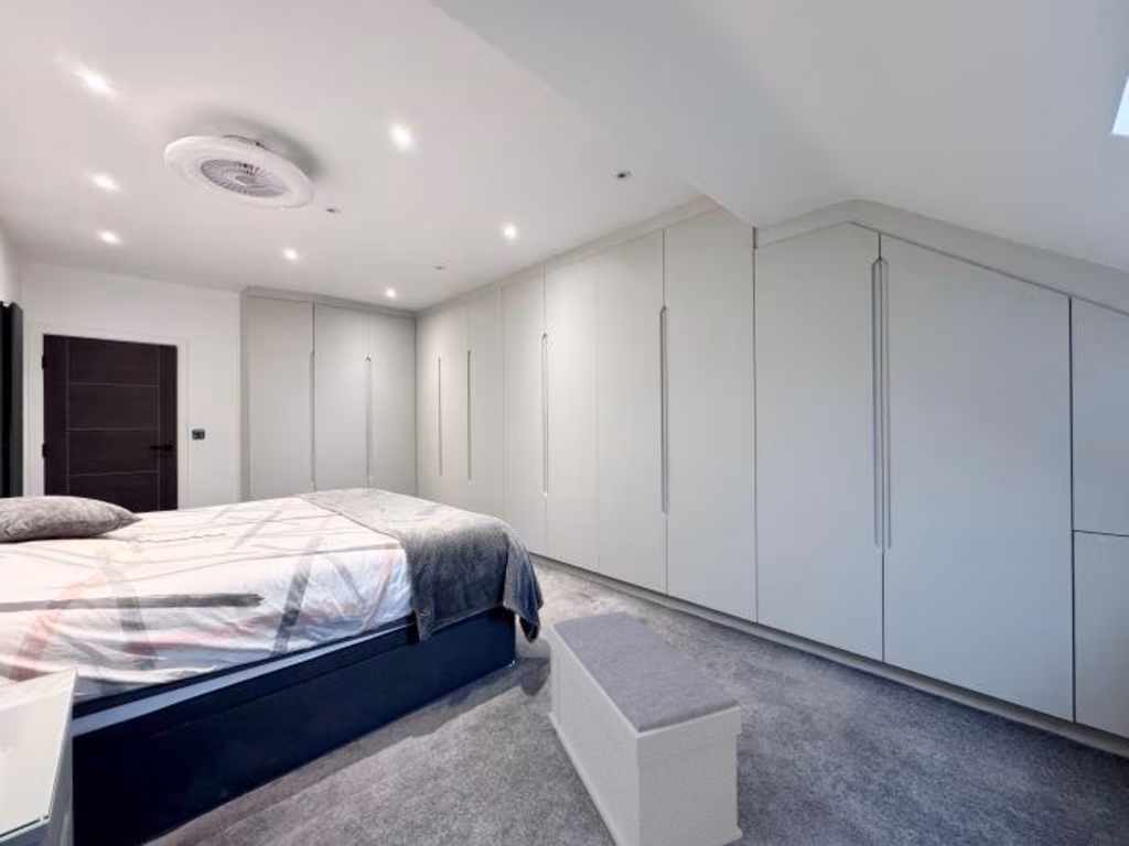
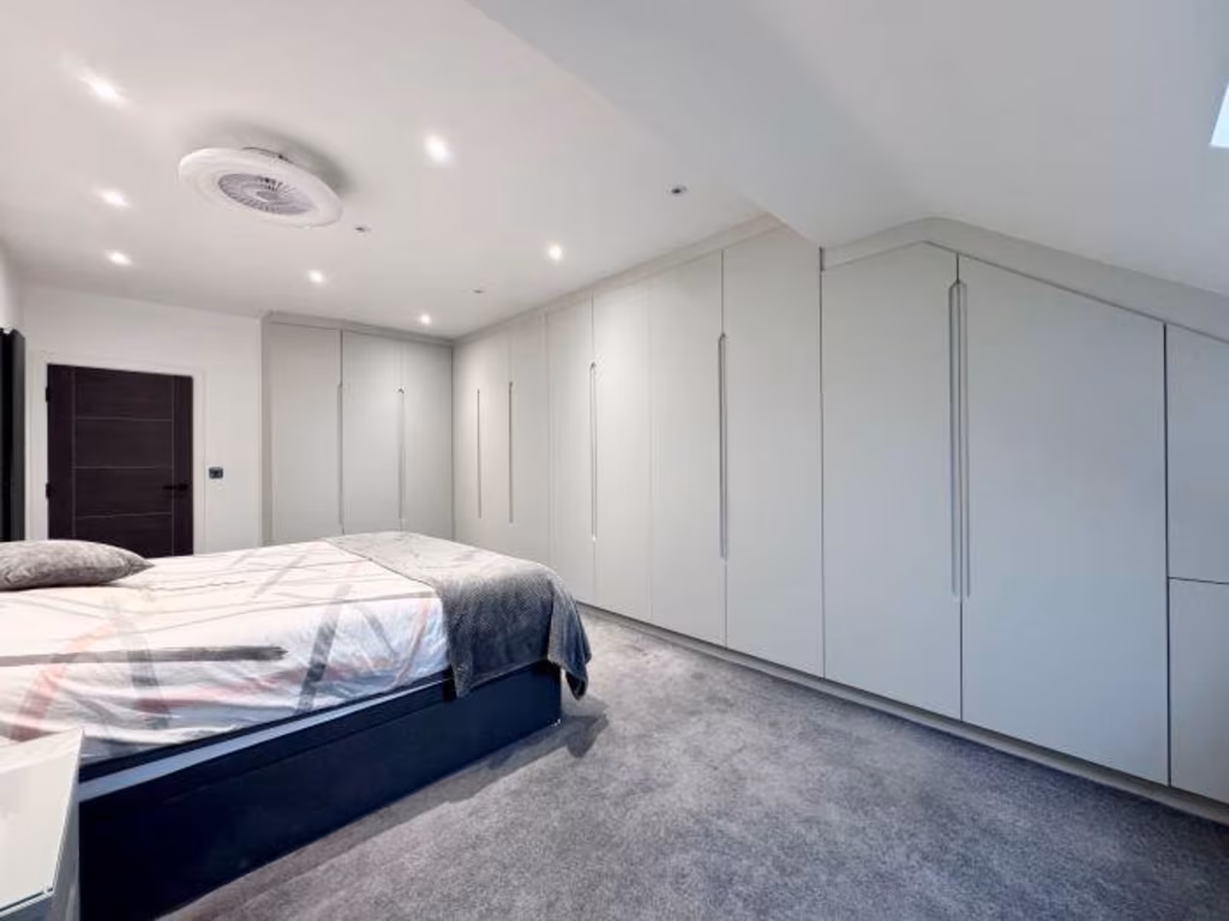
- bench [547,610,743,846]
